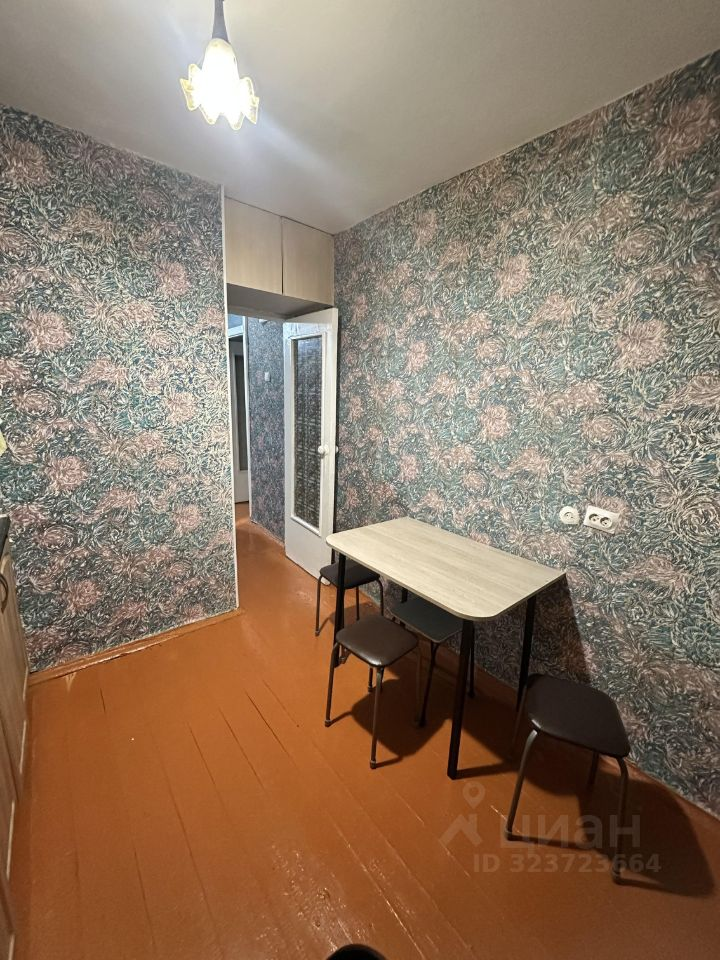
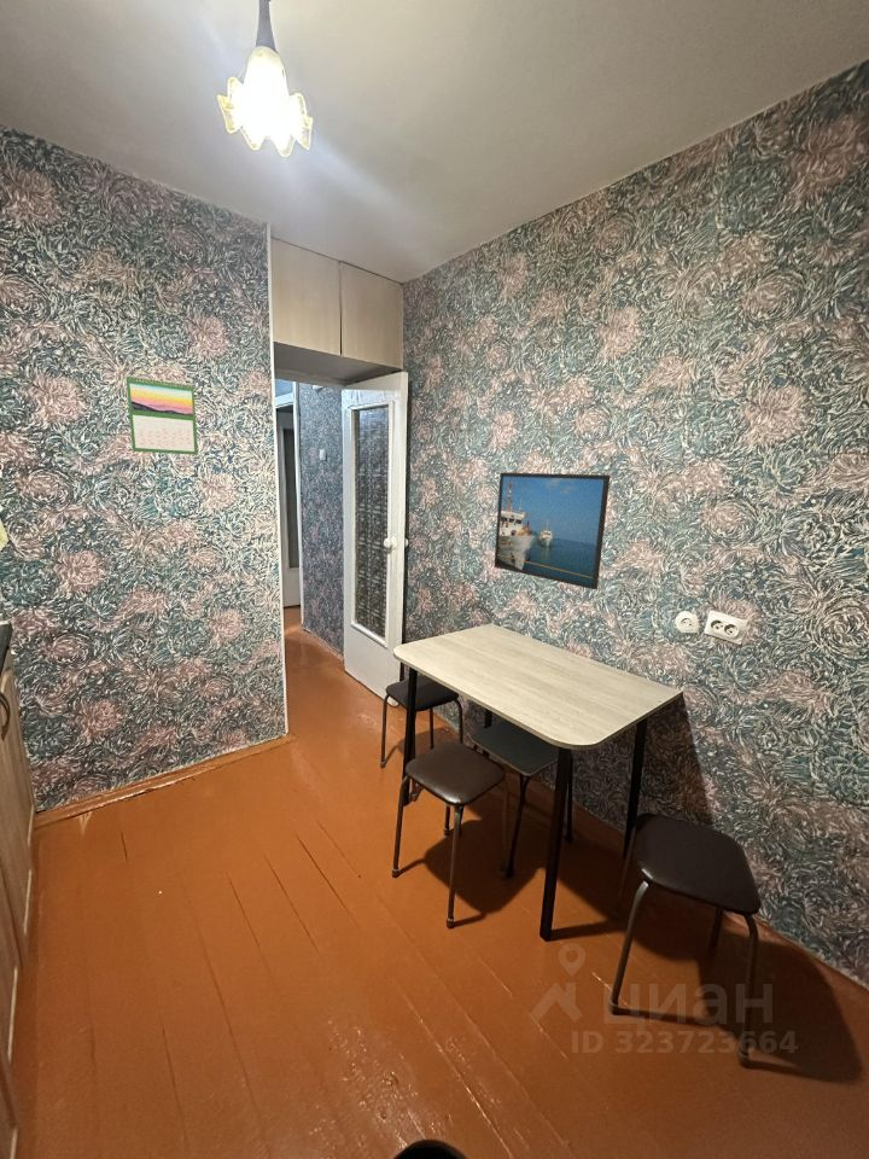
+ calendar [124,373,199,456]
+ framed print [492,471,612,590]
